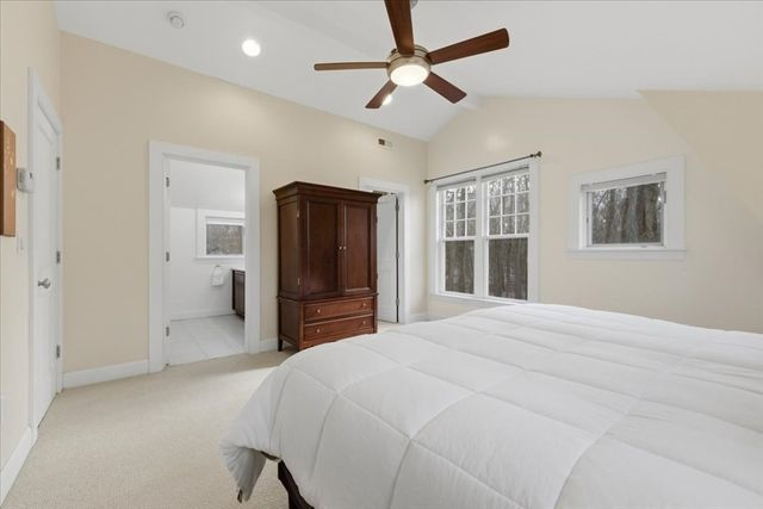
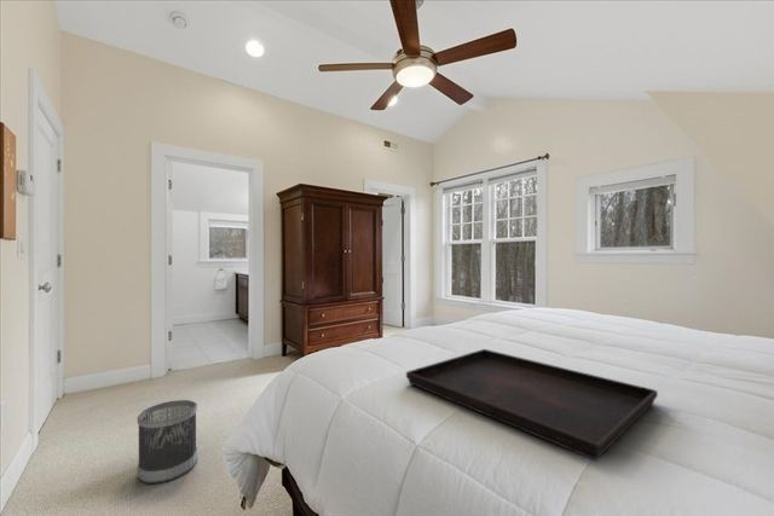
+ wastebasket [137,399,198,485]
+ serving tray [405,348,659,462]
